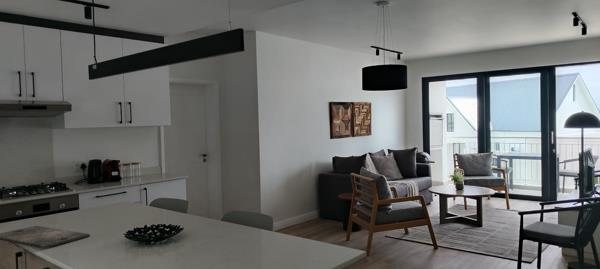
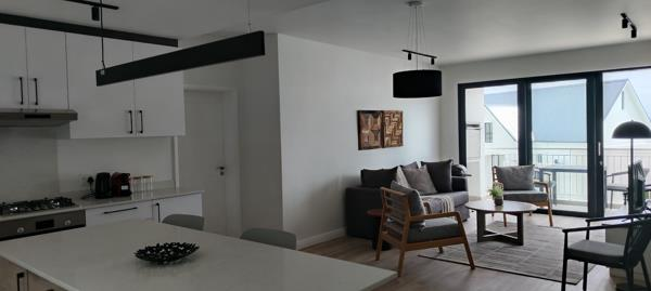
- cutting board [0,225,91,249]
